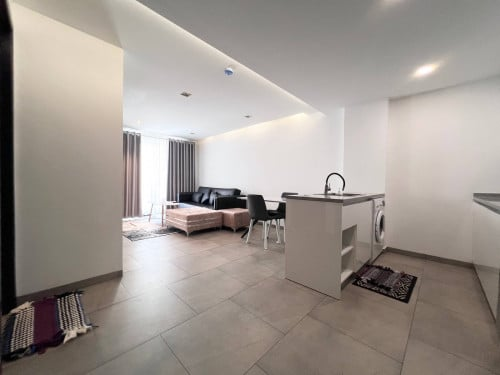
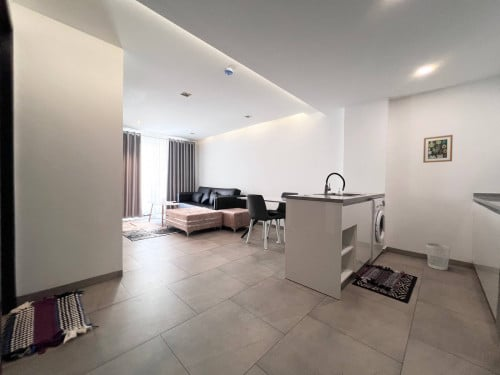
+ wastebasket [425,242,451,271]
+ wall art [422,134,454,164]
